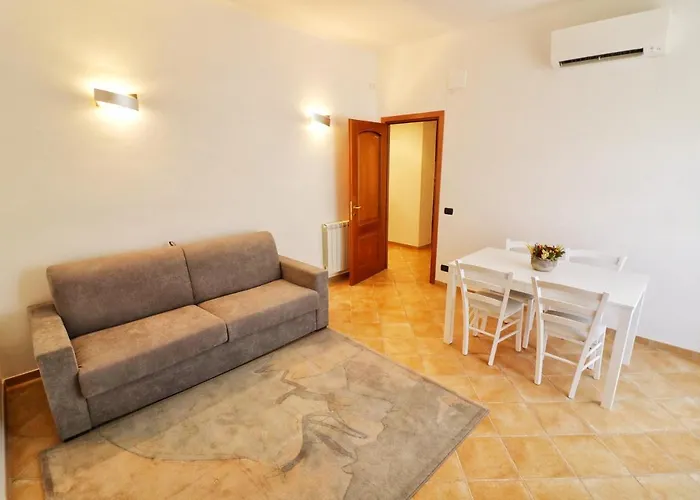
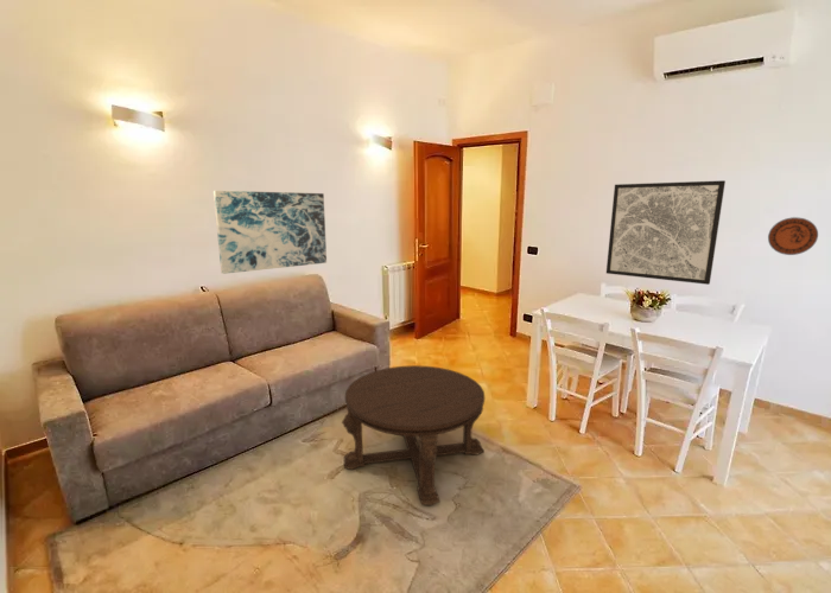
+ coffee table [341,364,486,506]
+ decorative plate [767,216,819,256]
+ wall art [212,190,328,275]
+ wall art [605,179,727,286]
